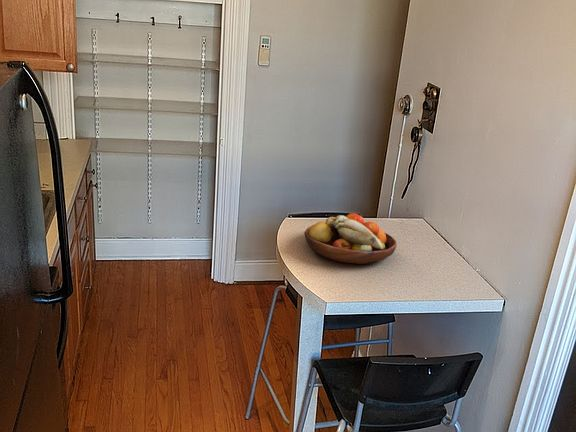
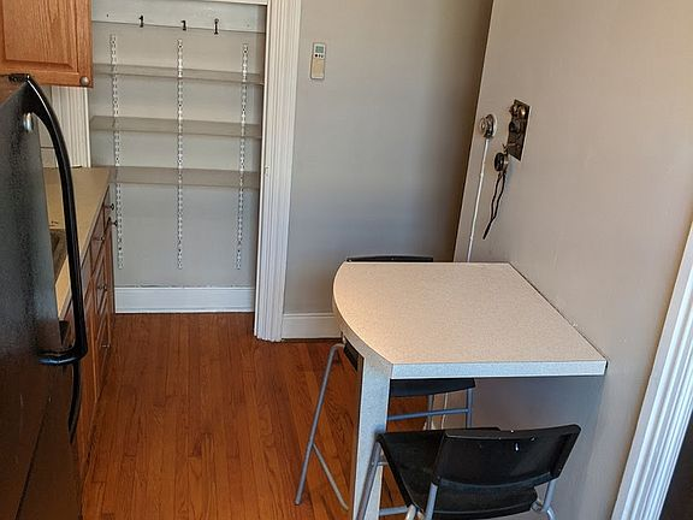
- fruit bowl [303,212,397,265]
